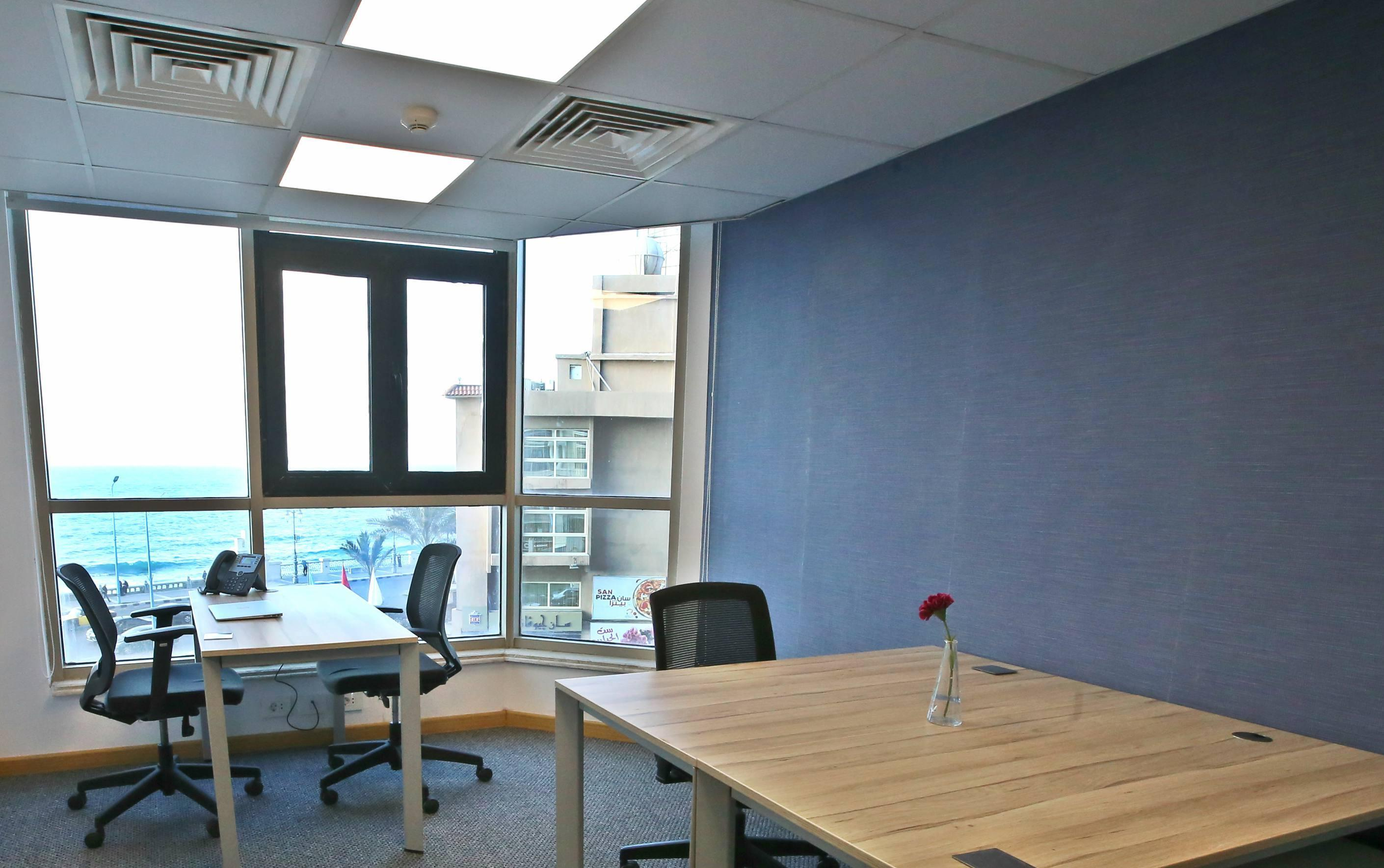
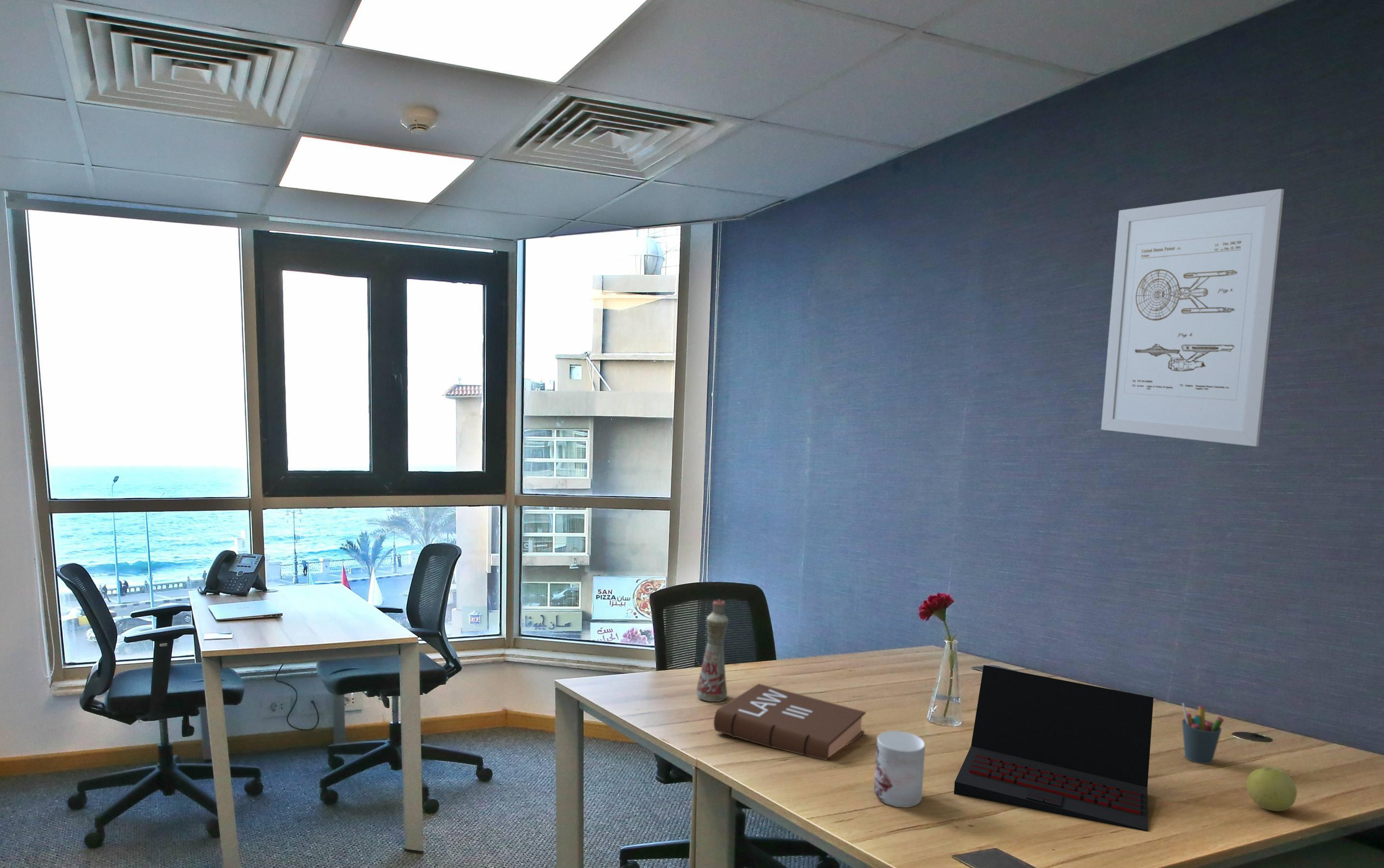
+ wall art [1100,188,1284,447]
+ laptop [954,665,1154,832]
+ apple [1246,766,1298,812]
+ bottle [696,599,729,703]
+ pen holder [1181,703,1224,764]
+ book [713,683,866,761]
+ mug [874,730,926,808]
